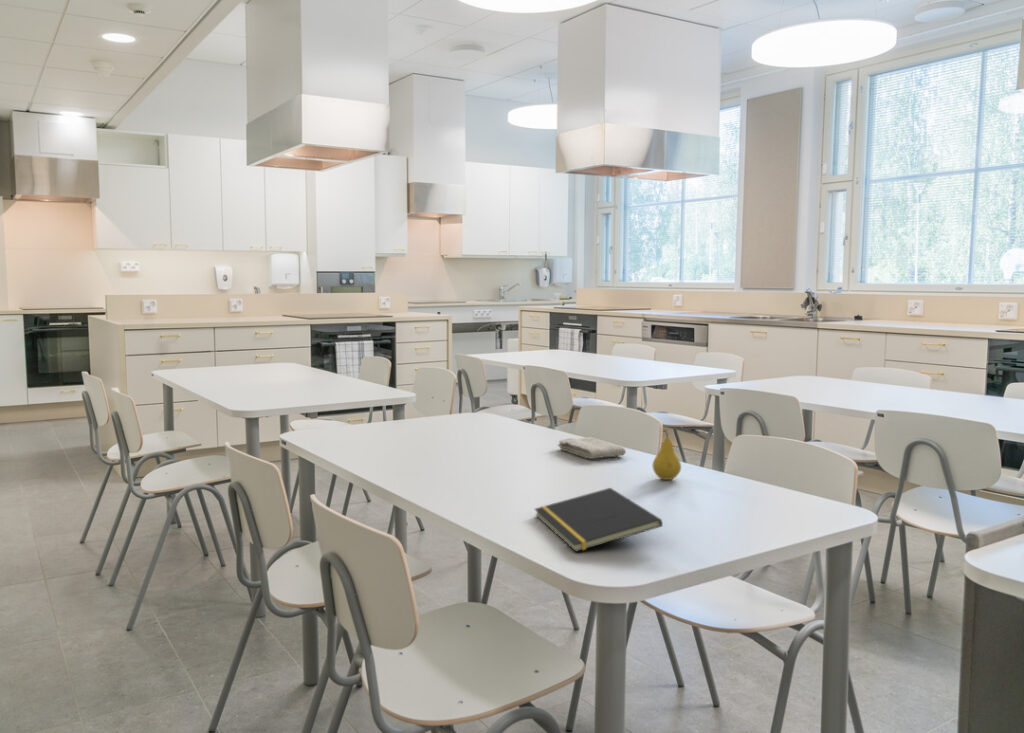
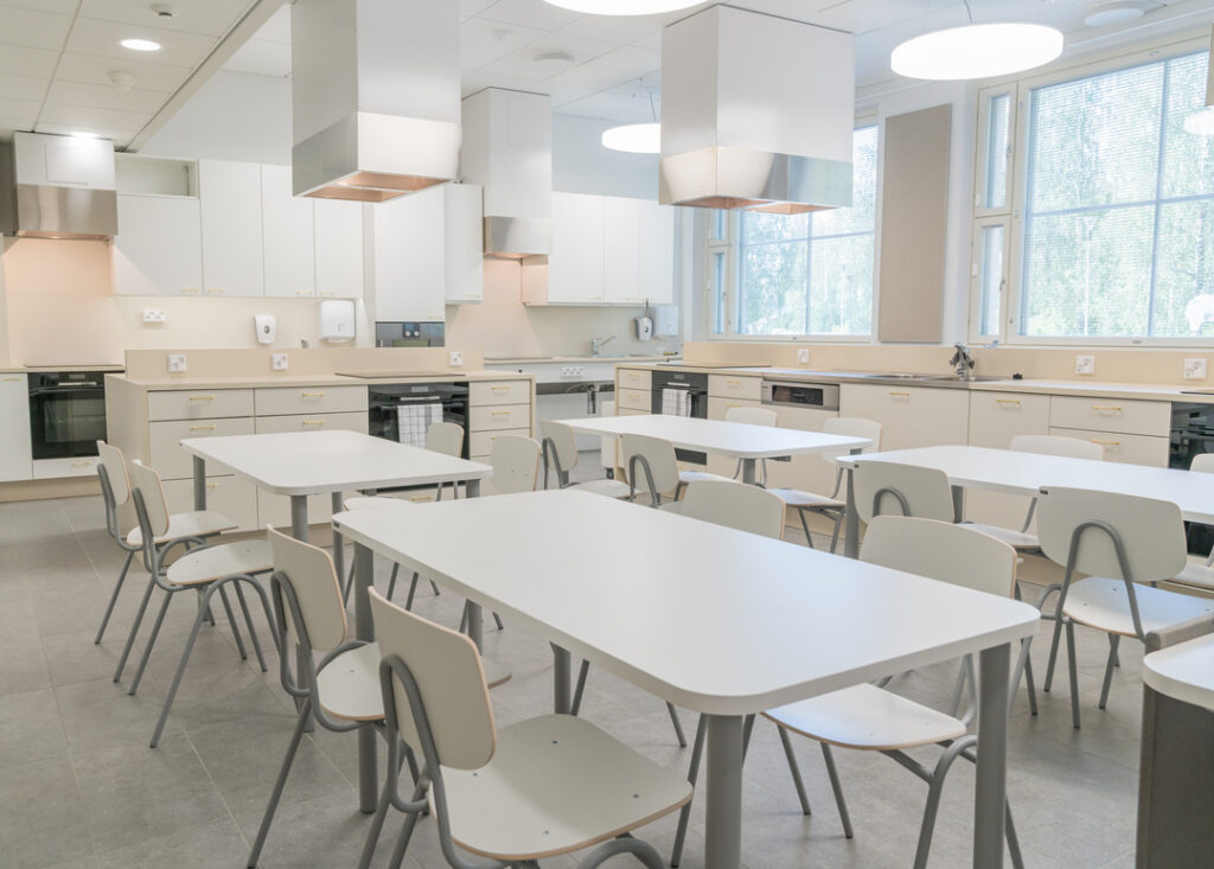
- fruit [652,429,682,481]
- notepad [534,487,664,553]
- washcloth [557,436,627,460]
